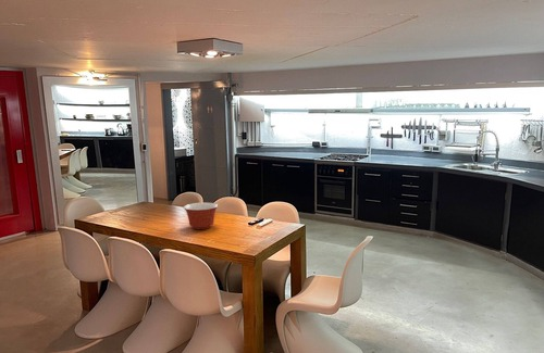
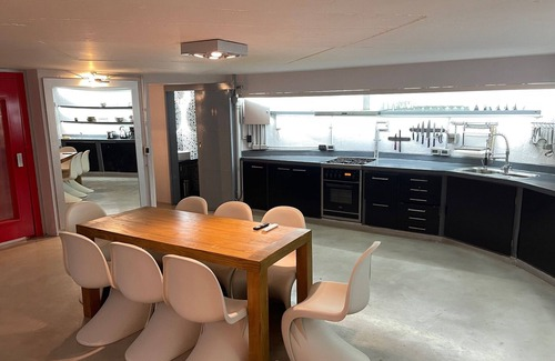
- mixing bowl [183,202,219,230]
